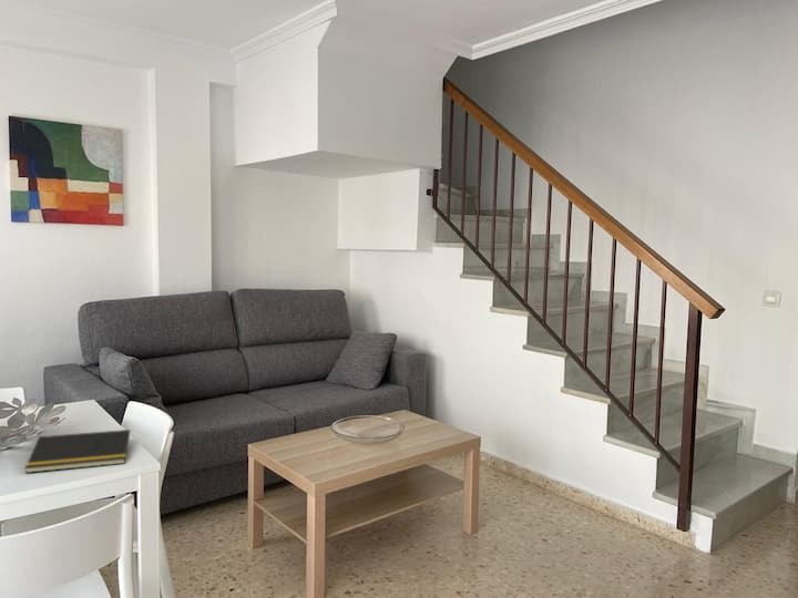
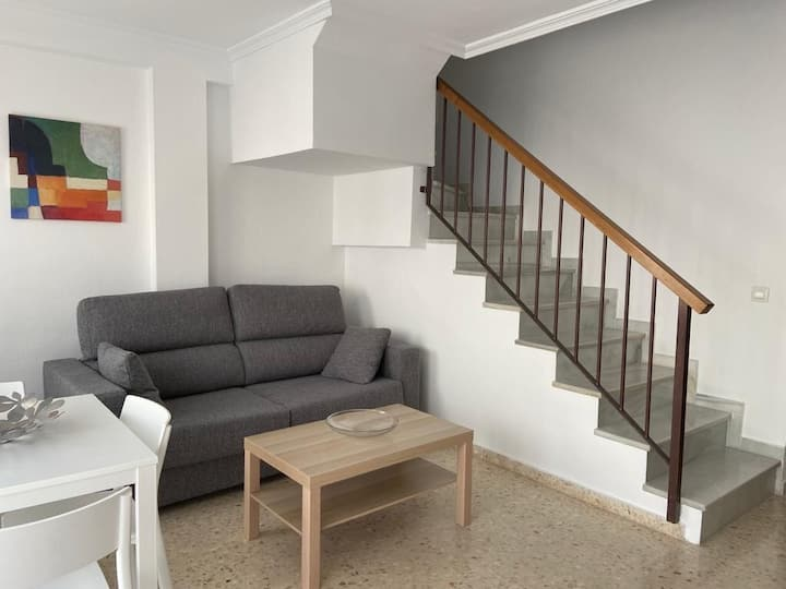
- notepad [24,429,131,474]
